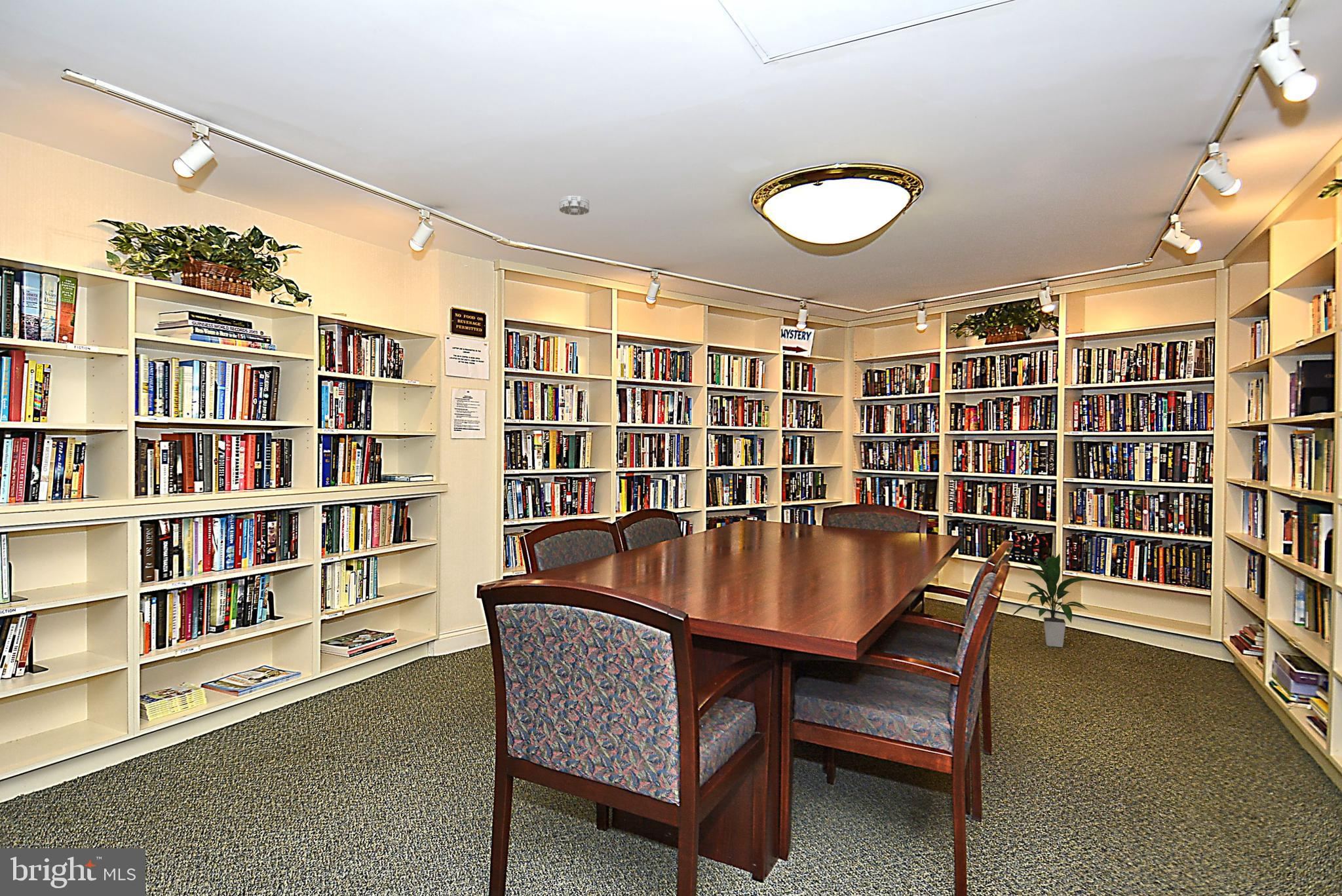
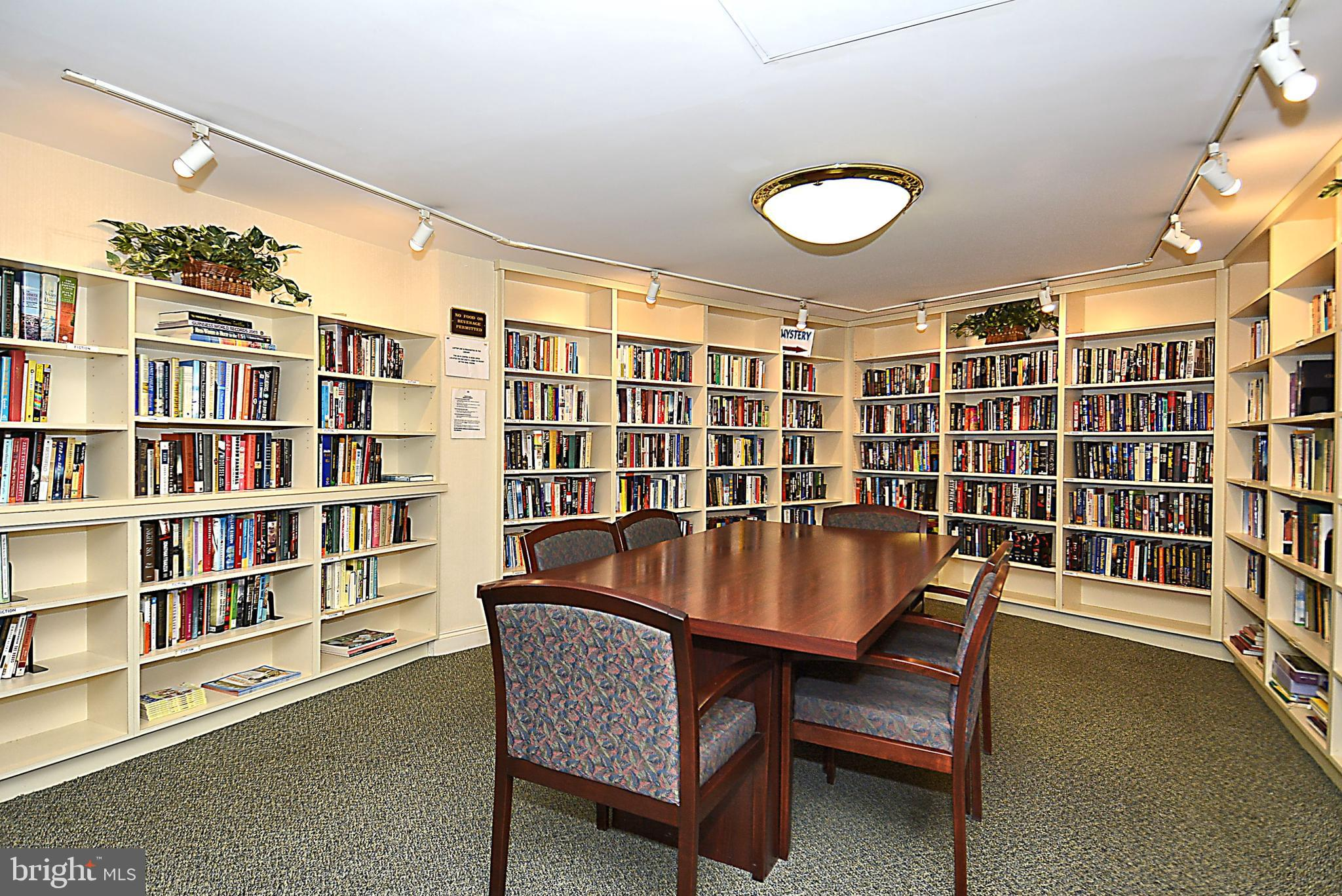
- indoor plant [1010,553,1094,648]
- smoke detector [559,195,590,215]
